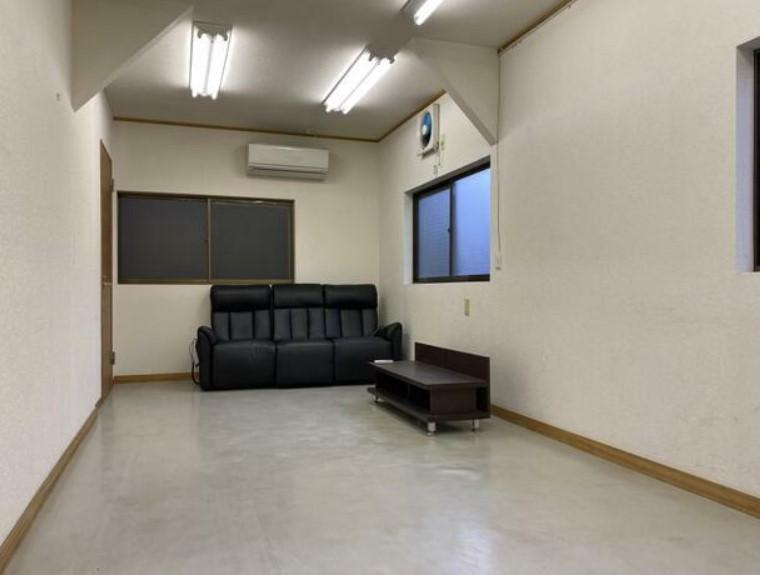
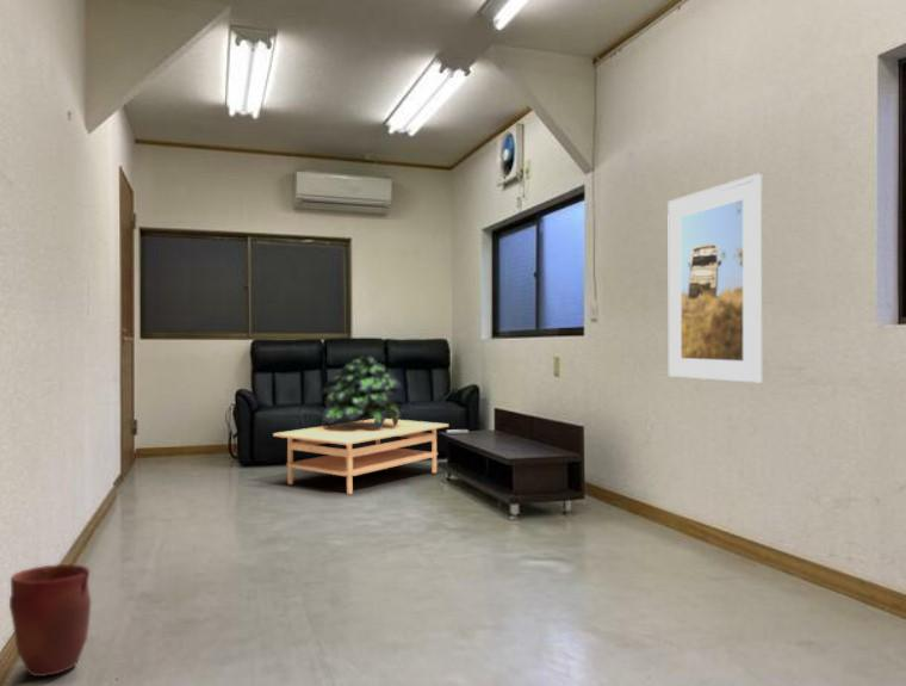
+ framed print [666,173,763,384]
+ potted plant [319,354,404,428]
+ vase [8,563,92,678]
+ coffee table [272,418,449,495]
